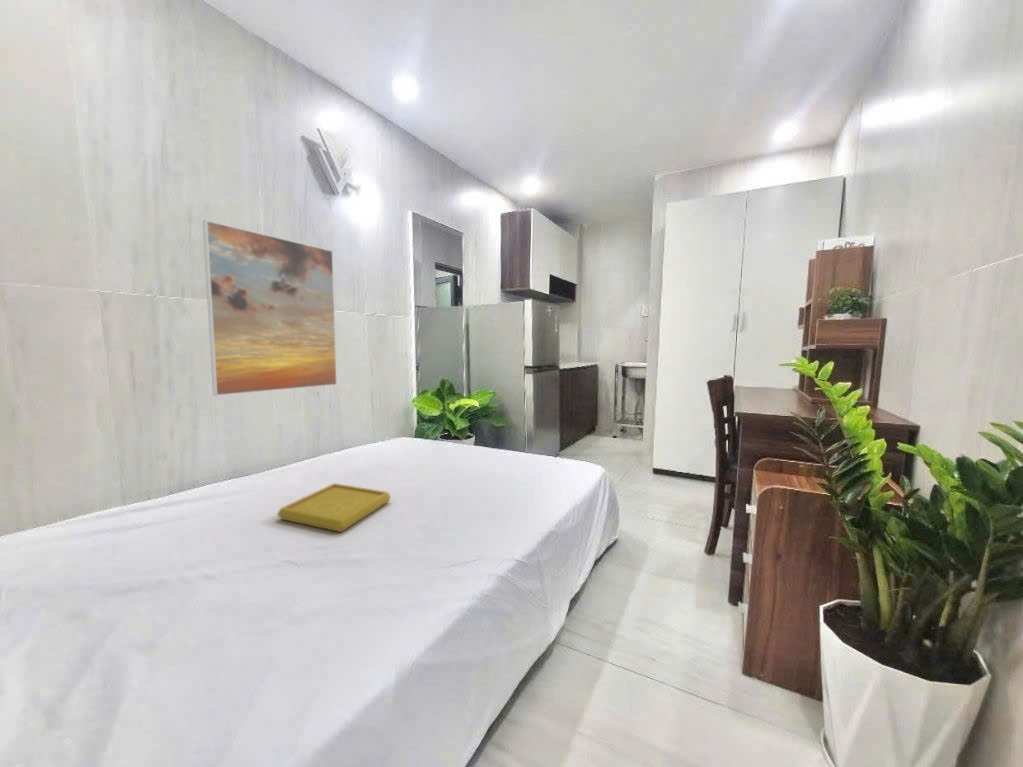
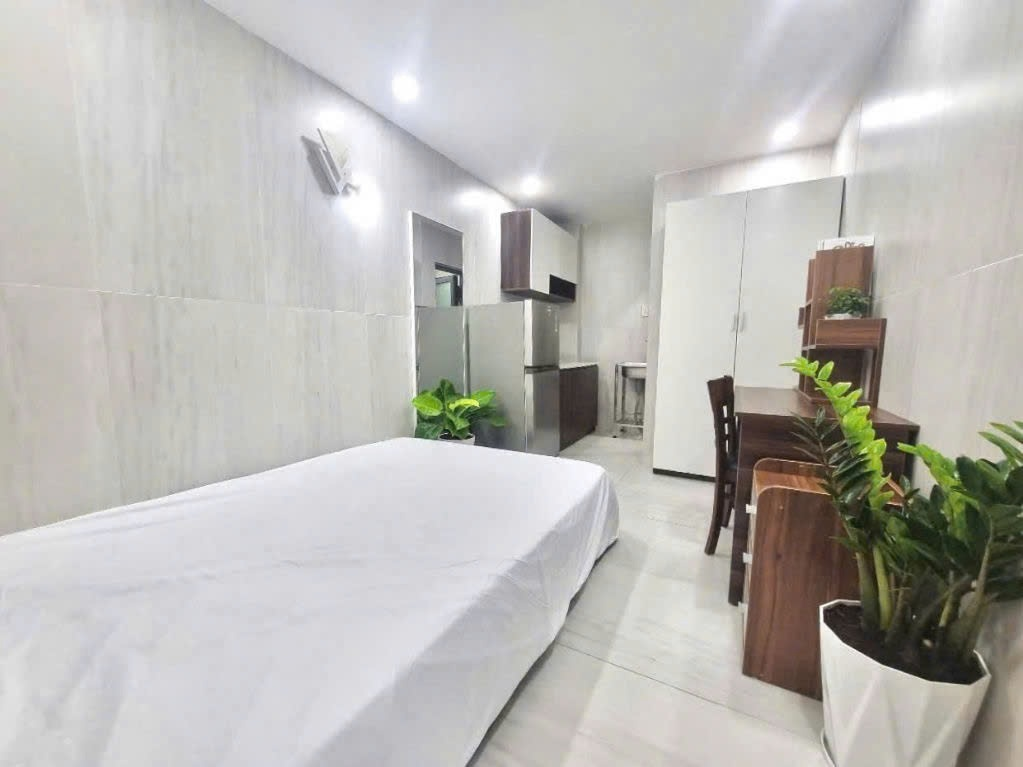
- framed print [202,219,338,397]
- serving tray [277,482,392,533]
